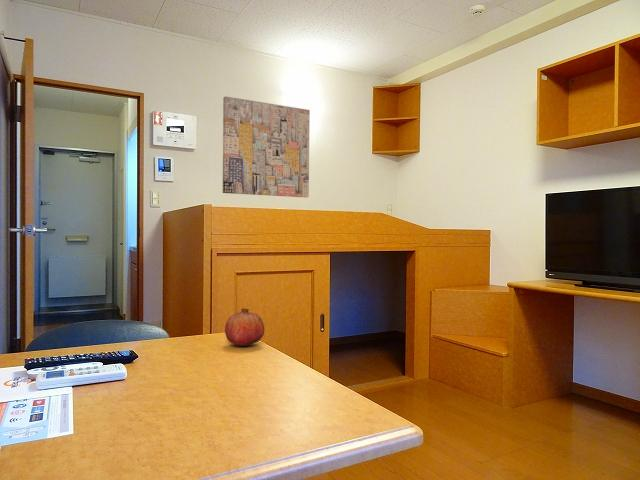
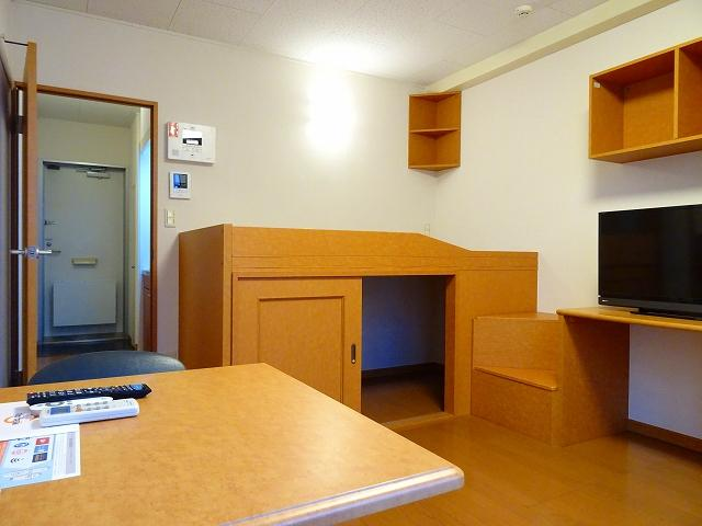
- fruit [224,307,265,347]
- wall art [222,96,311,198]
